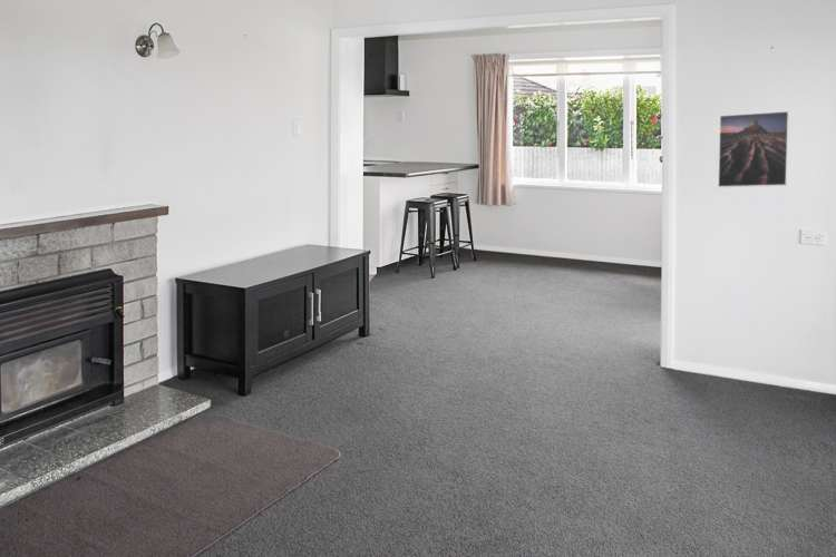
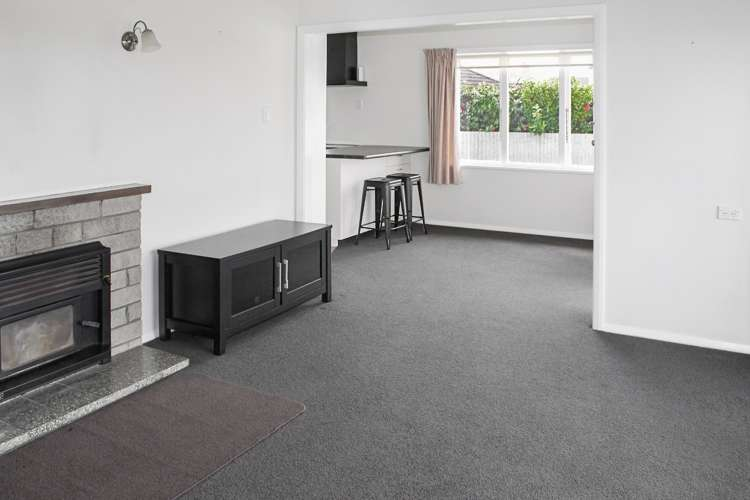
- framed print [717,110,790,188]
